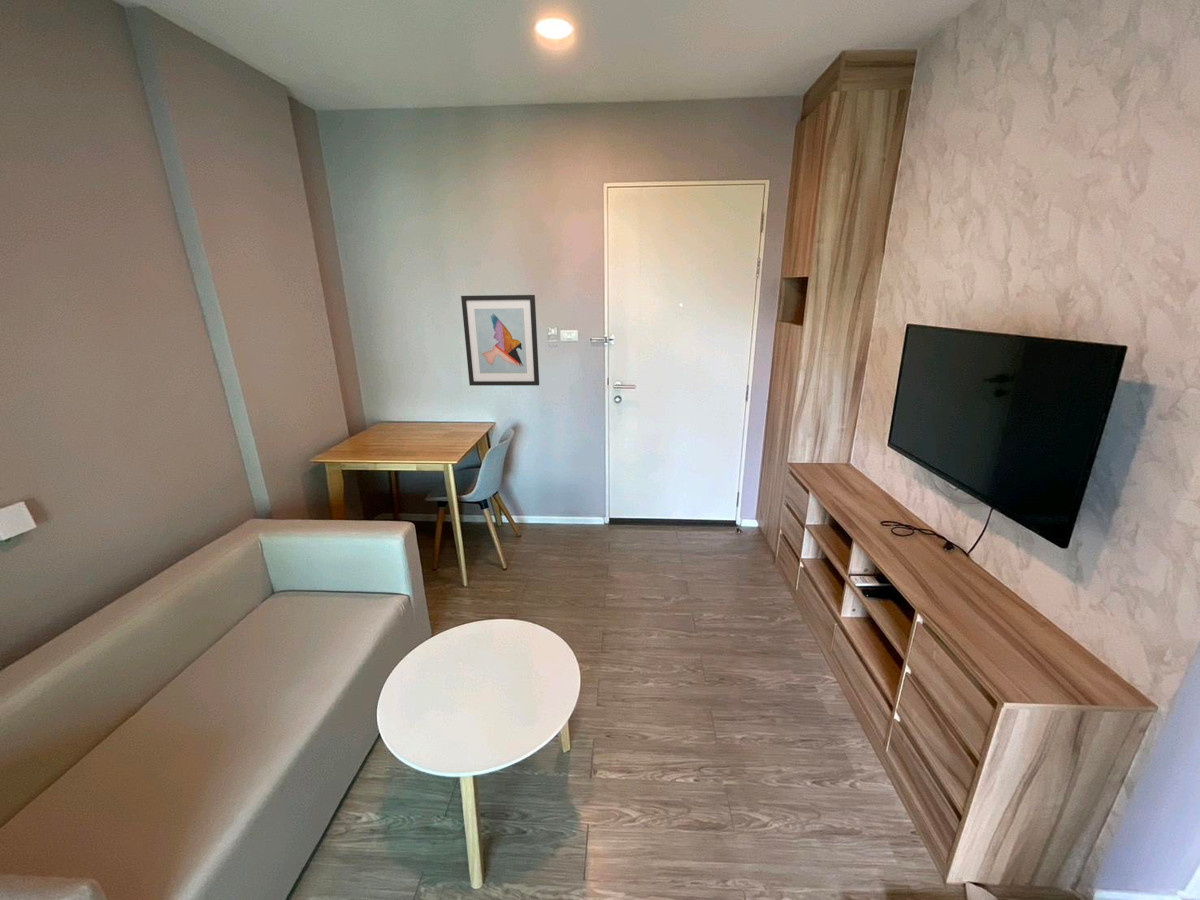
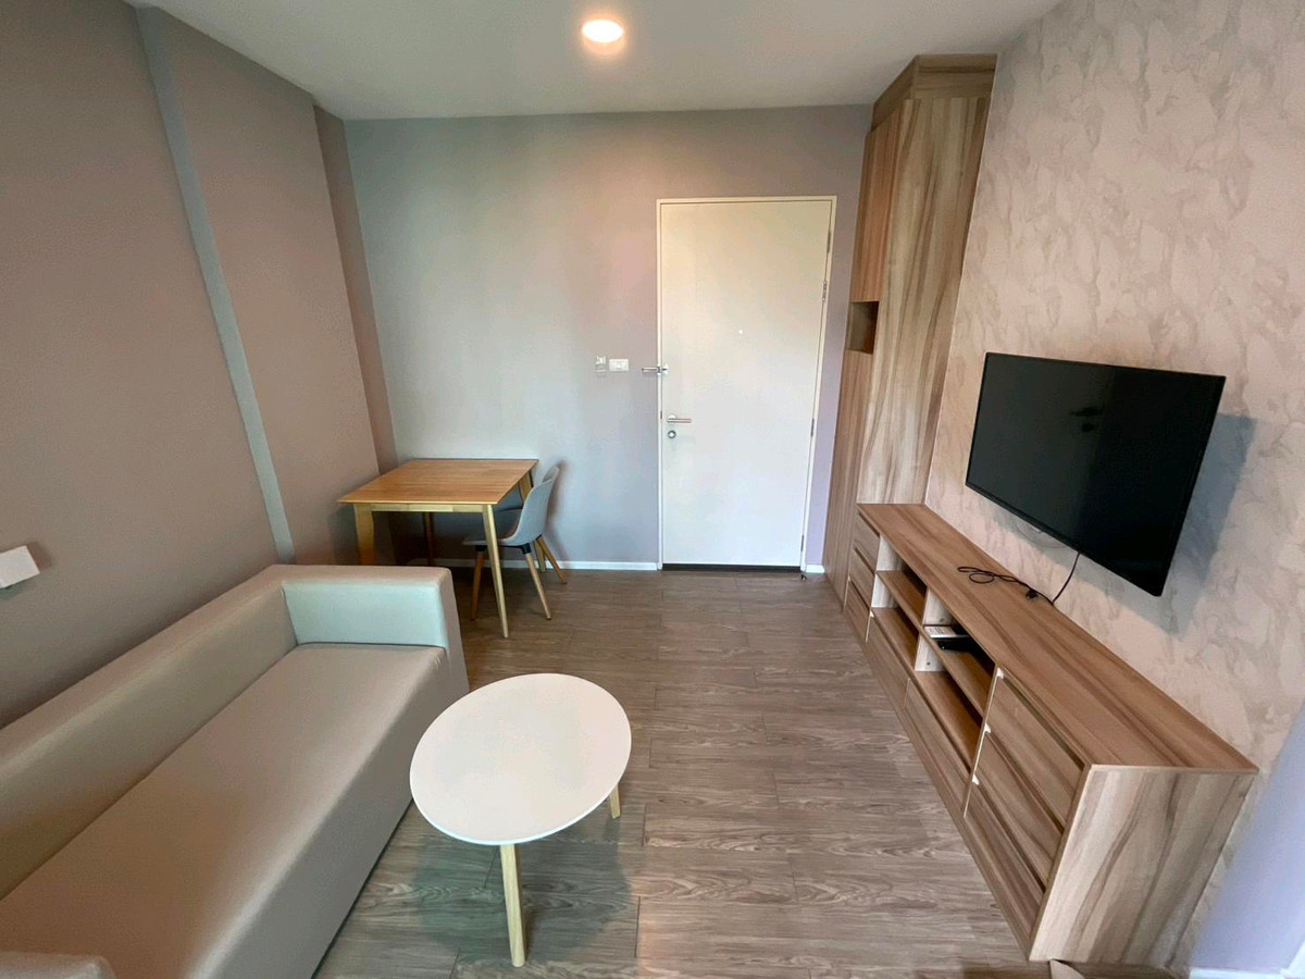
- wall art [460,294,540,387]
